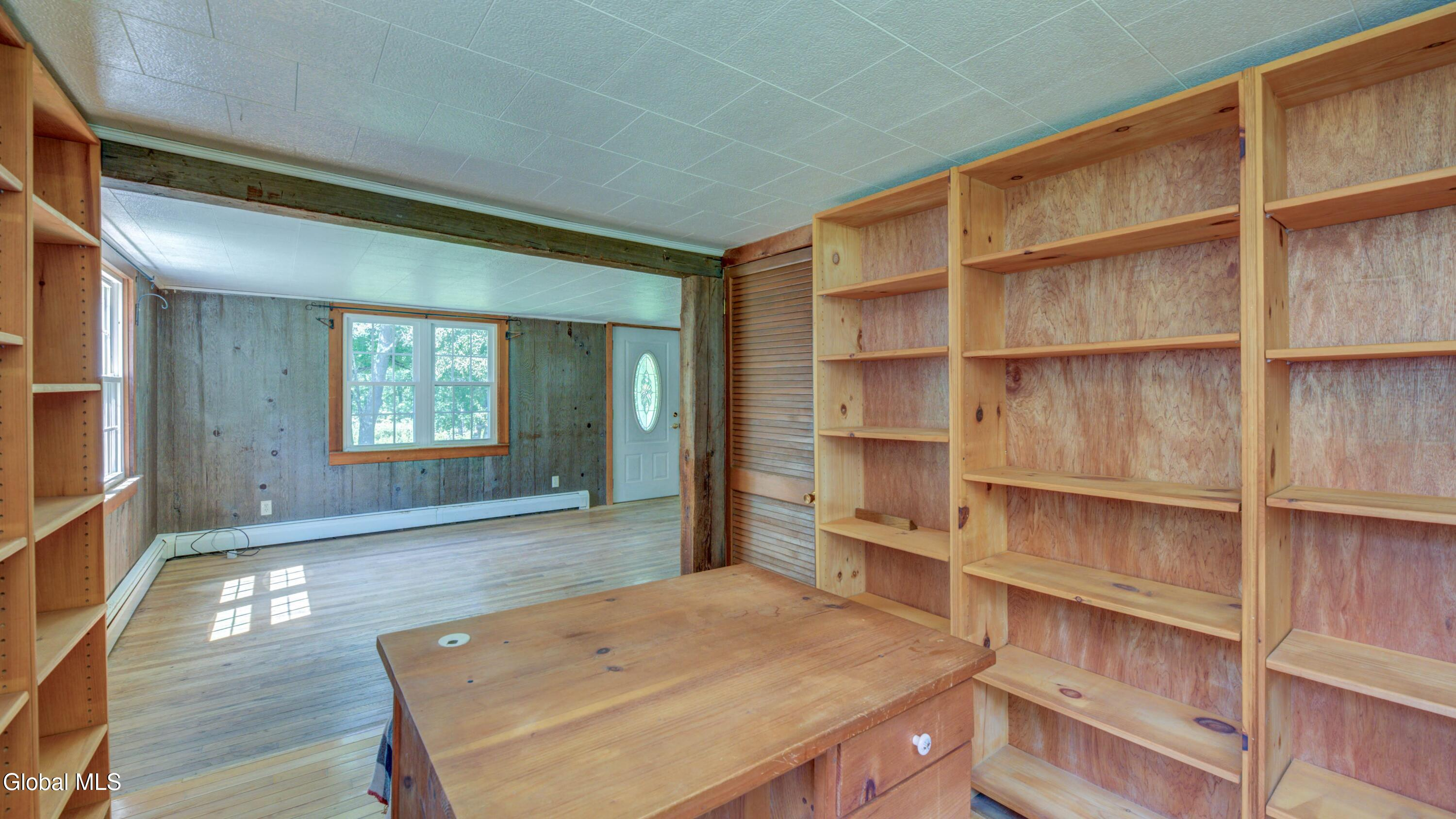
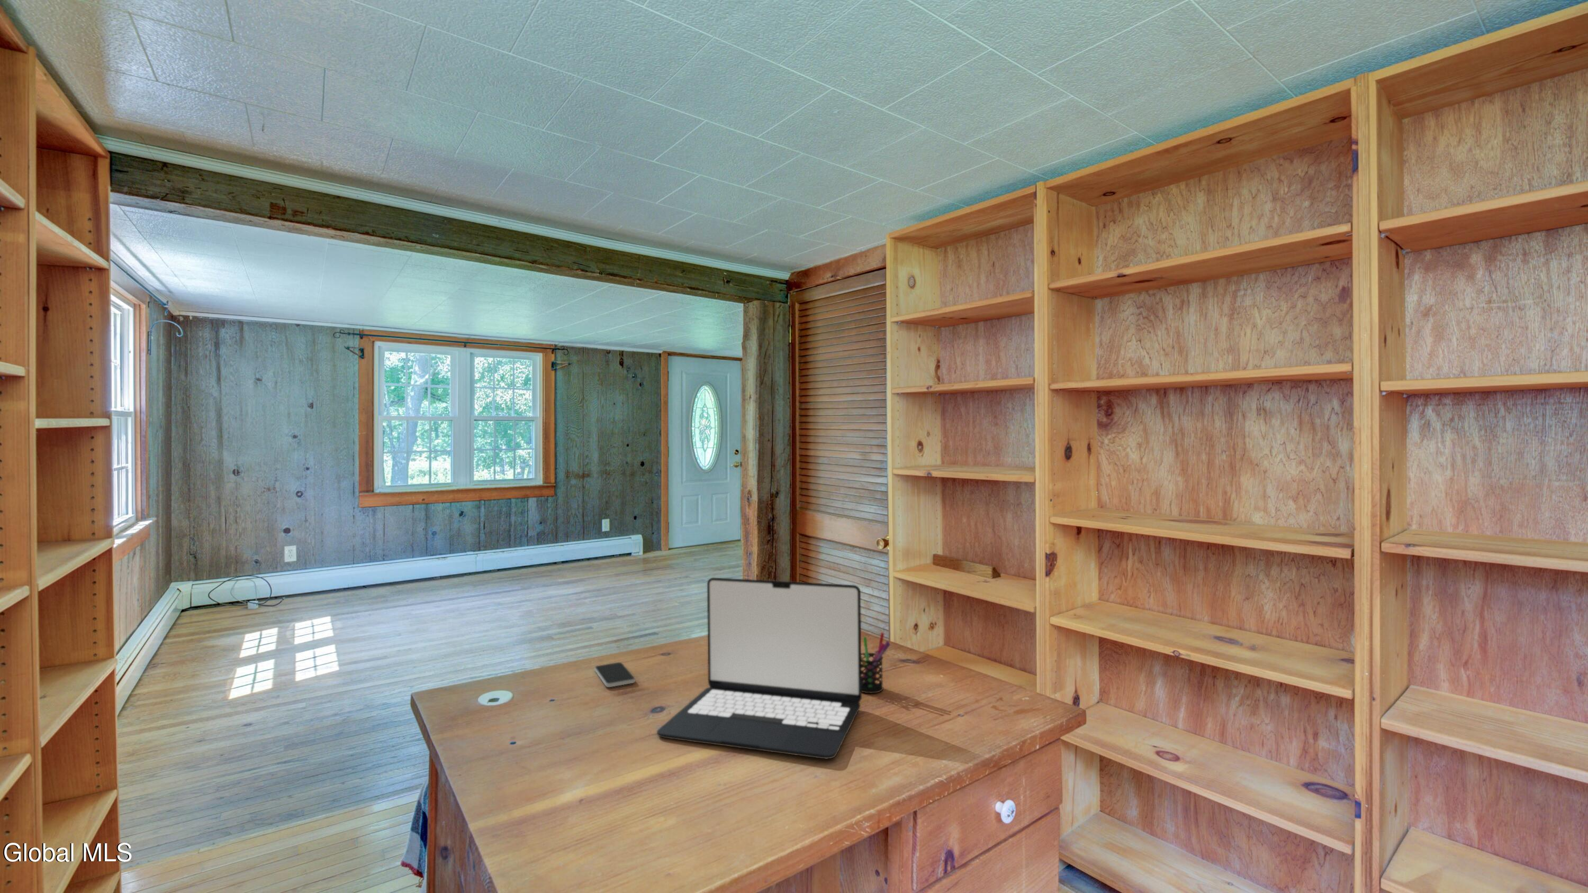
+ pen holder [862,631,891,693]
+ laptop [657,577,863,759]
+ smartphone [594,662,636,688]
